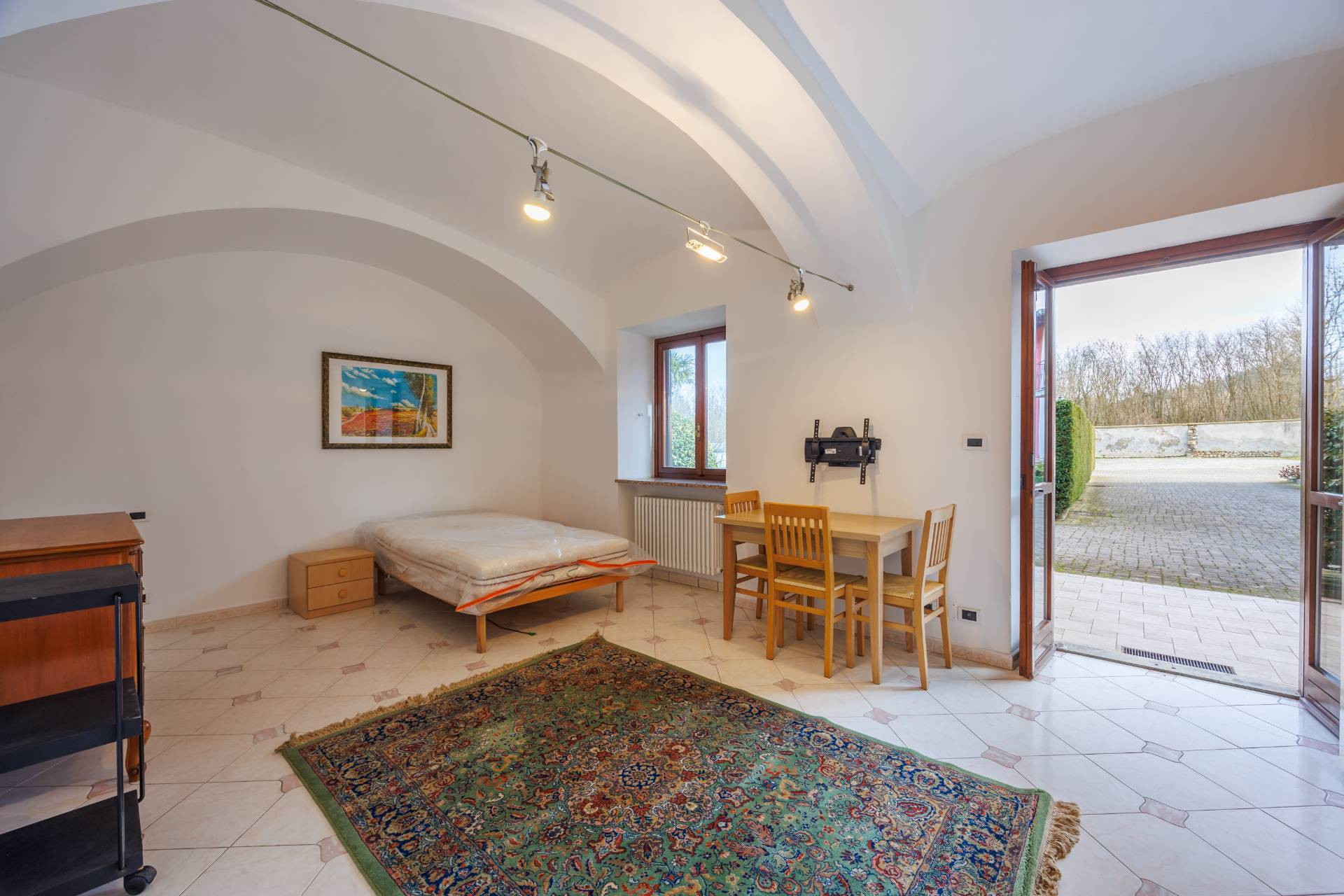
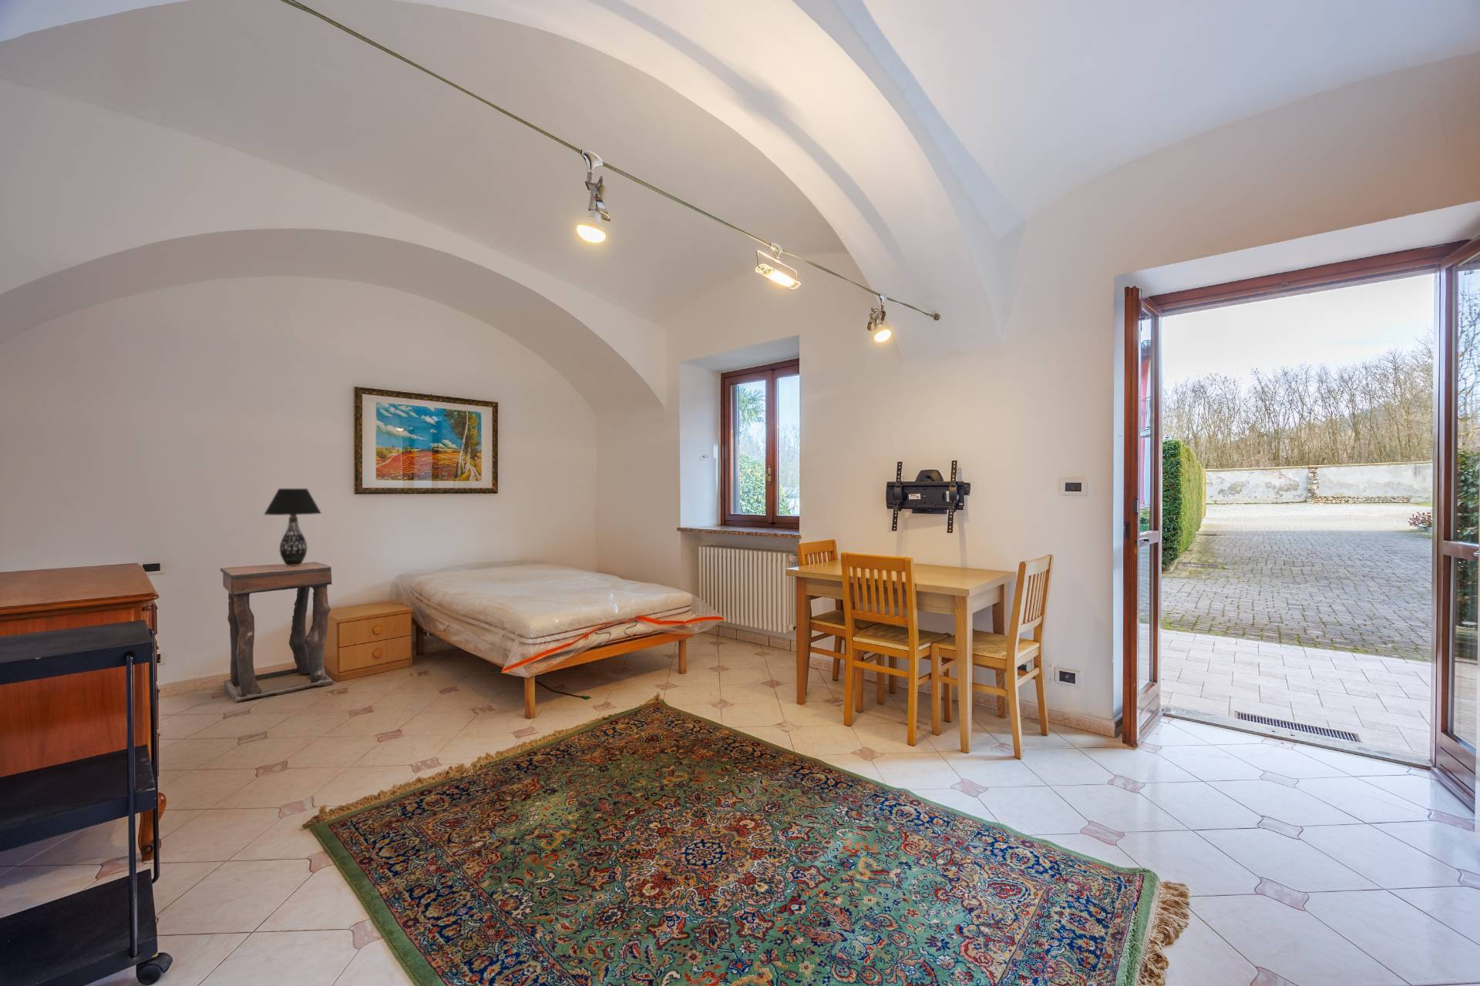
+ table lamp [263,487,323,566]
+ side table [220,561,333,704]
